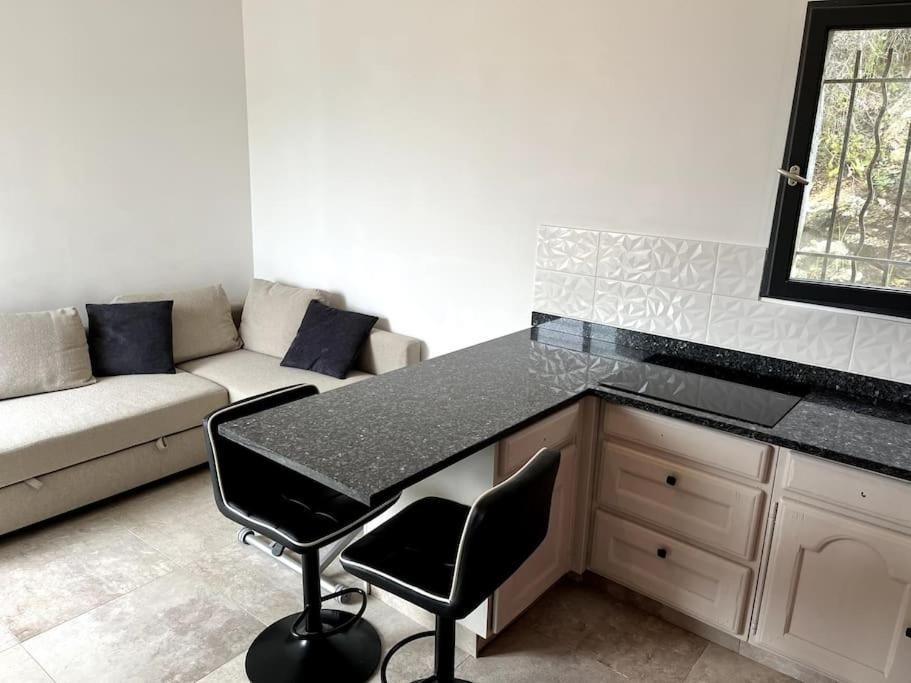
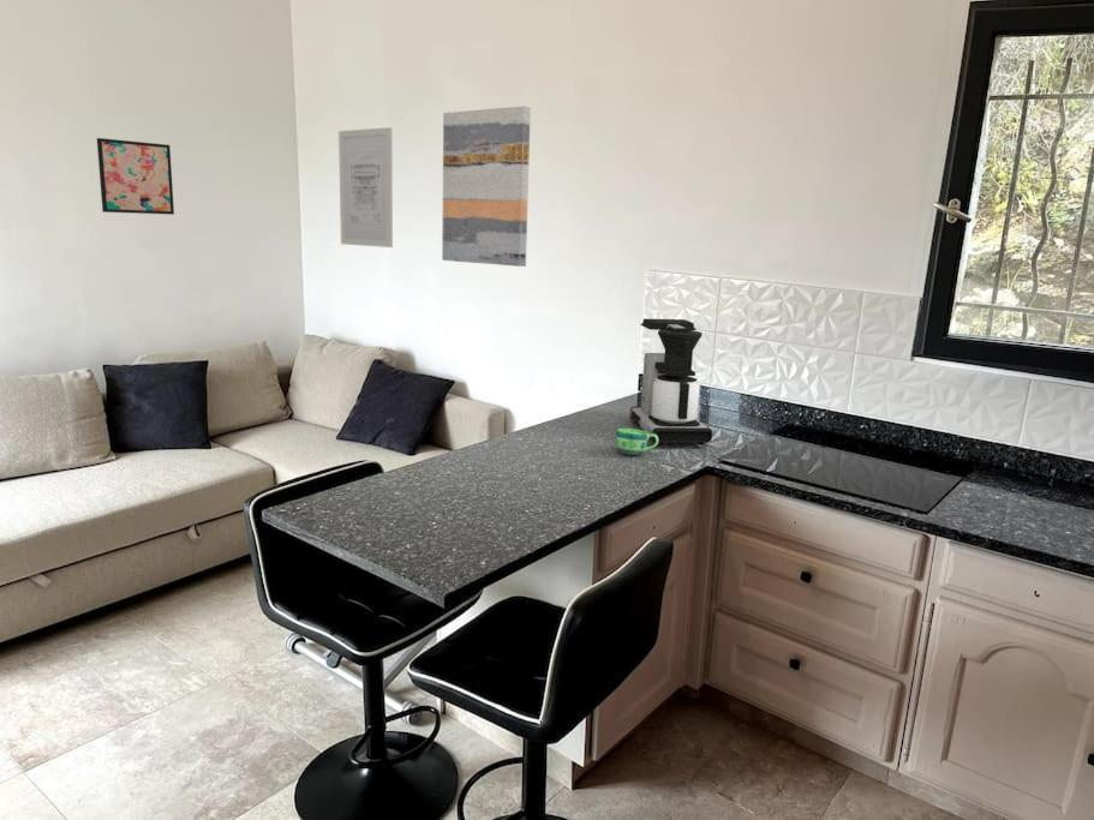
+ coffee maker [629,318,713,447]
+ cup [615,427,658,456]
+ wall art [441,106,532,268]
+ wall art [96,137,175,216]
+ wall art [337,126,394,249]
